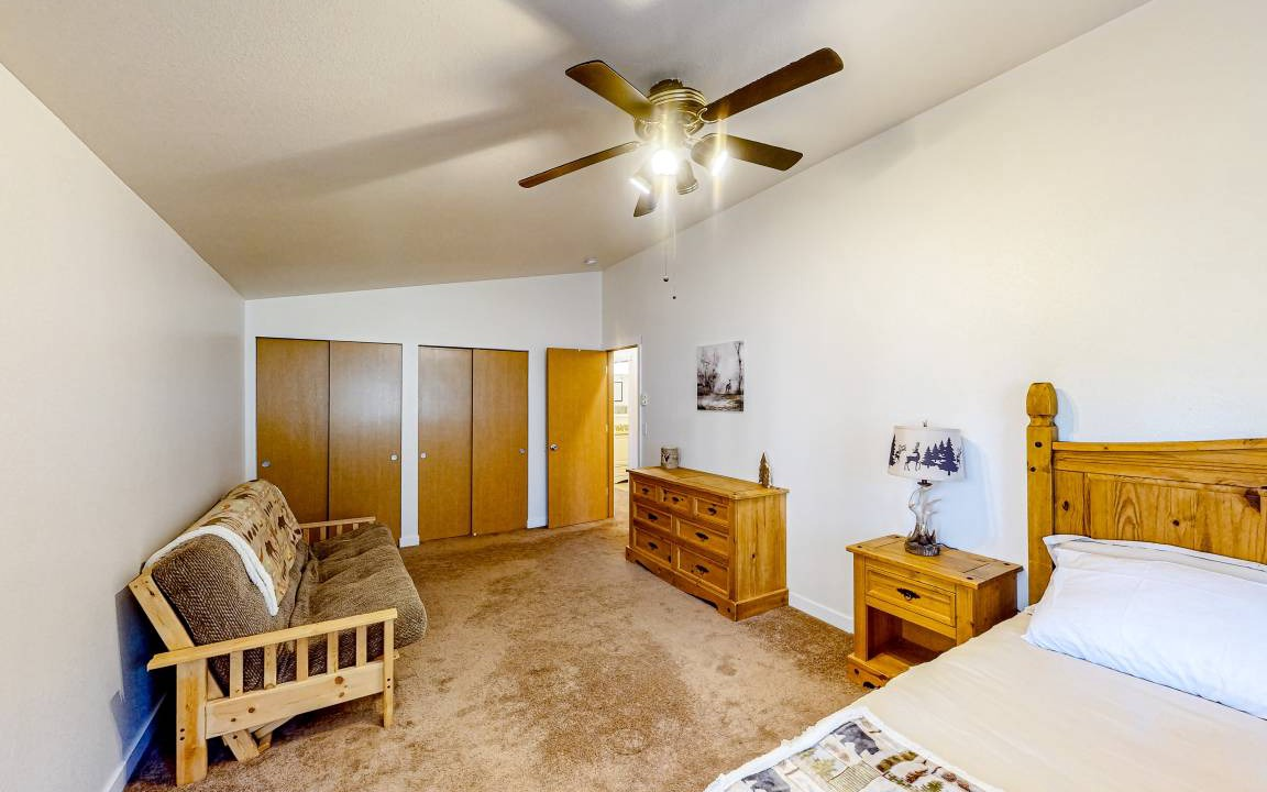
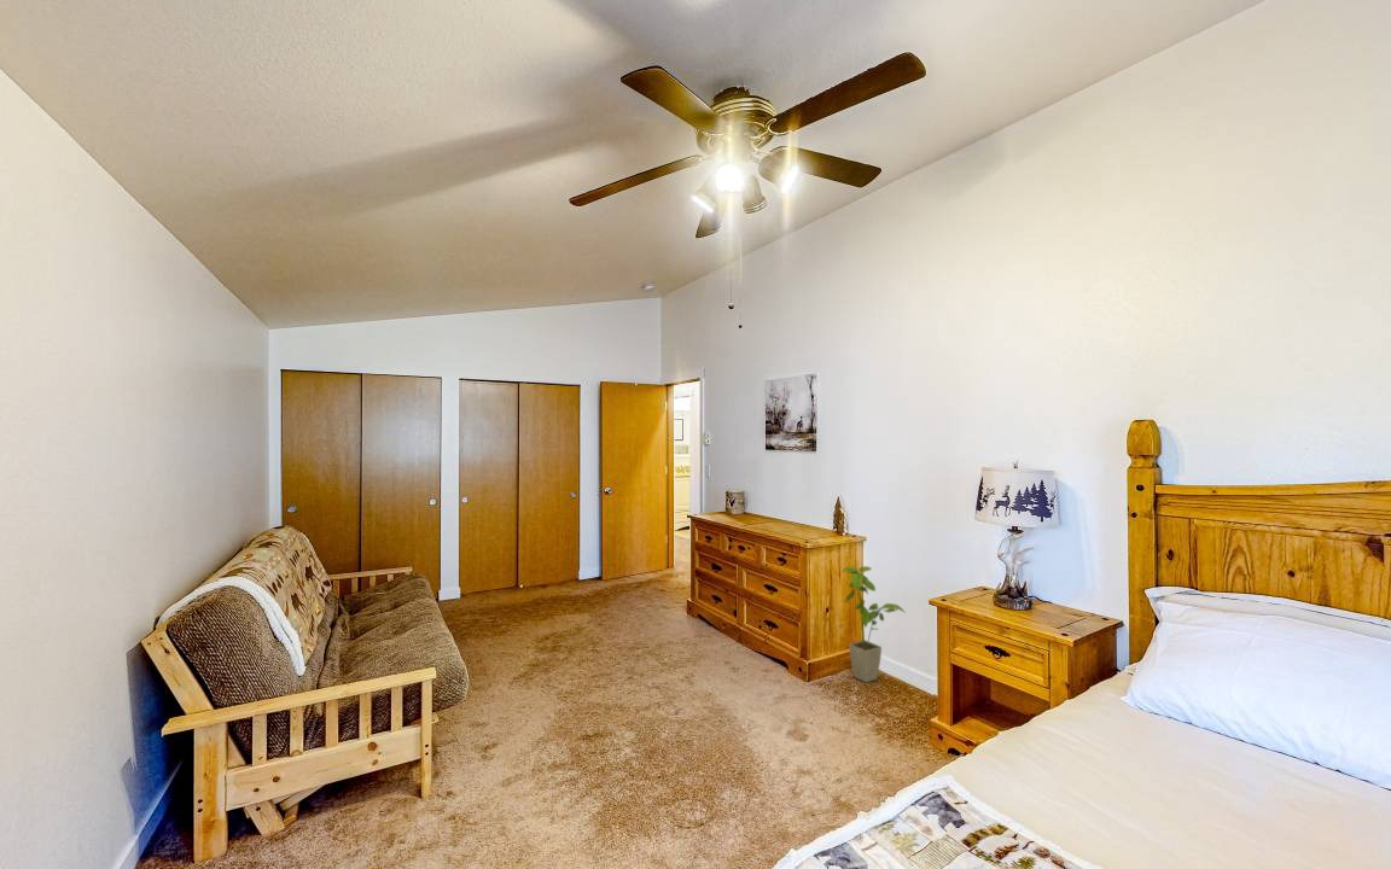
+ house plant [840,565,906,684]
